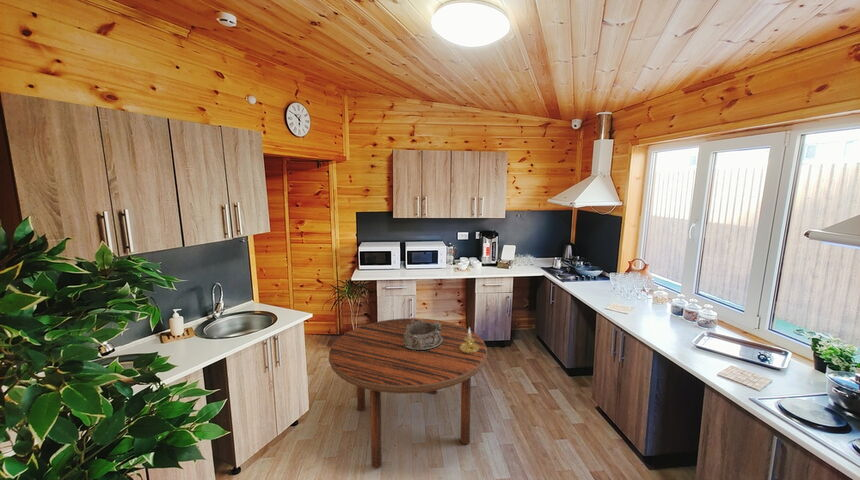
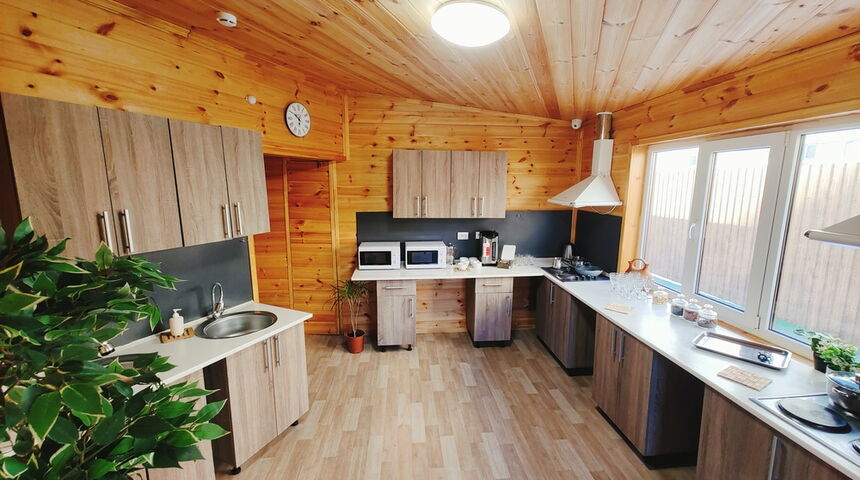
- candle holder [459,326,479,354]
- dining table [328,317,488,470]
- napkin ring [404,318,443,351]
